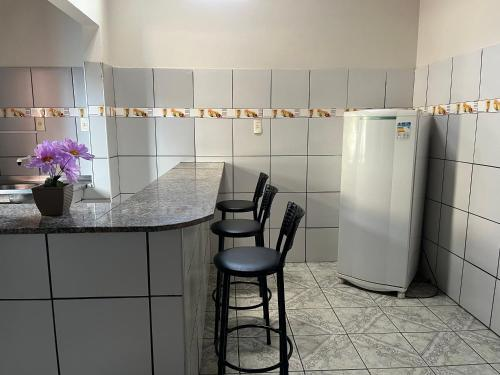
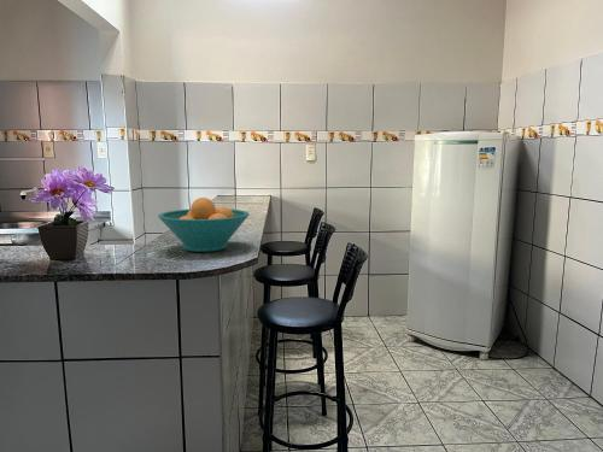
+ fruit bowl [157,196,250,253]
